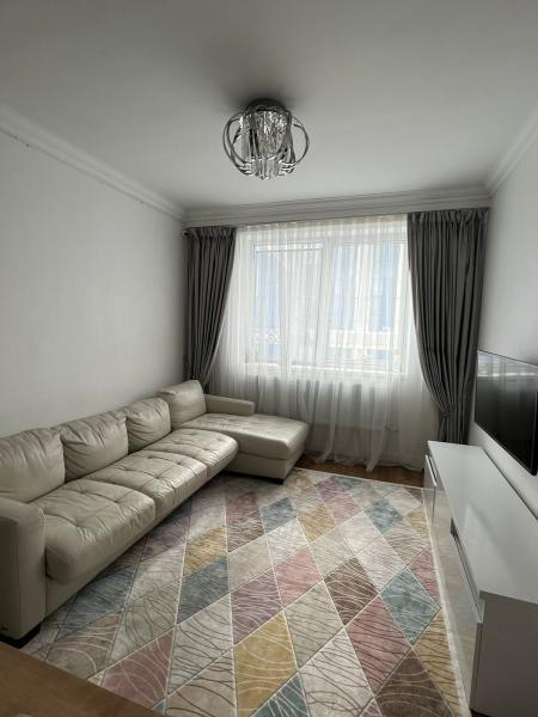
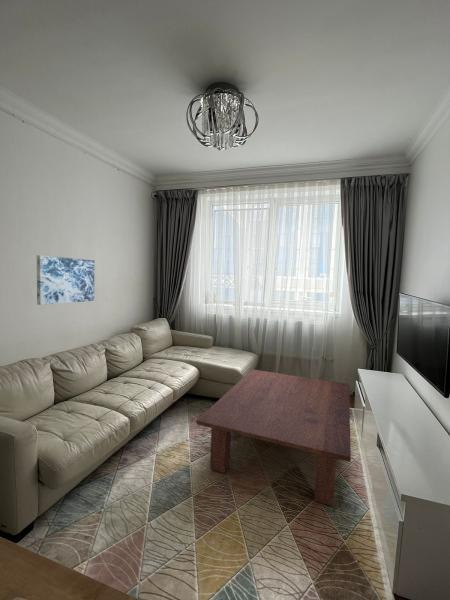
+ coffee table [196,368,352,507]
+ wall art [36,254,95,306]
